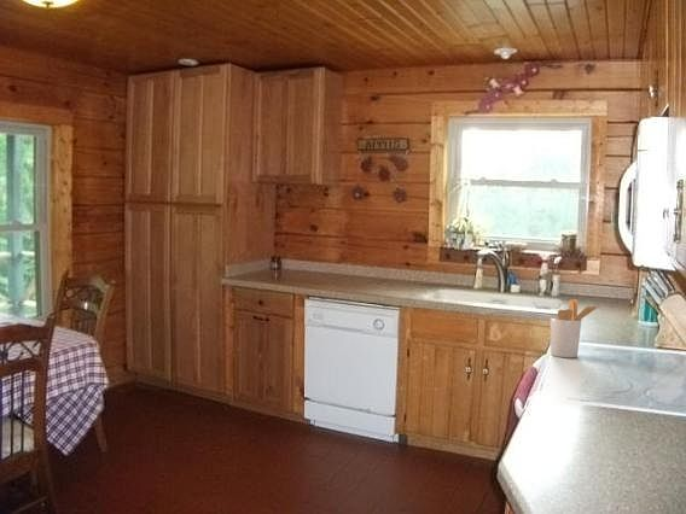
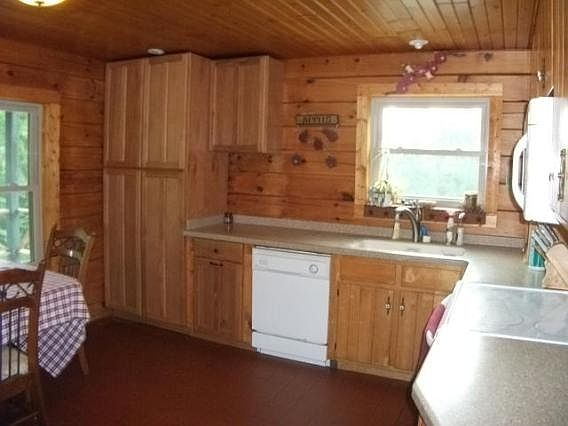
- utensil holder [550,298,600,358]
